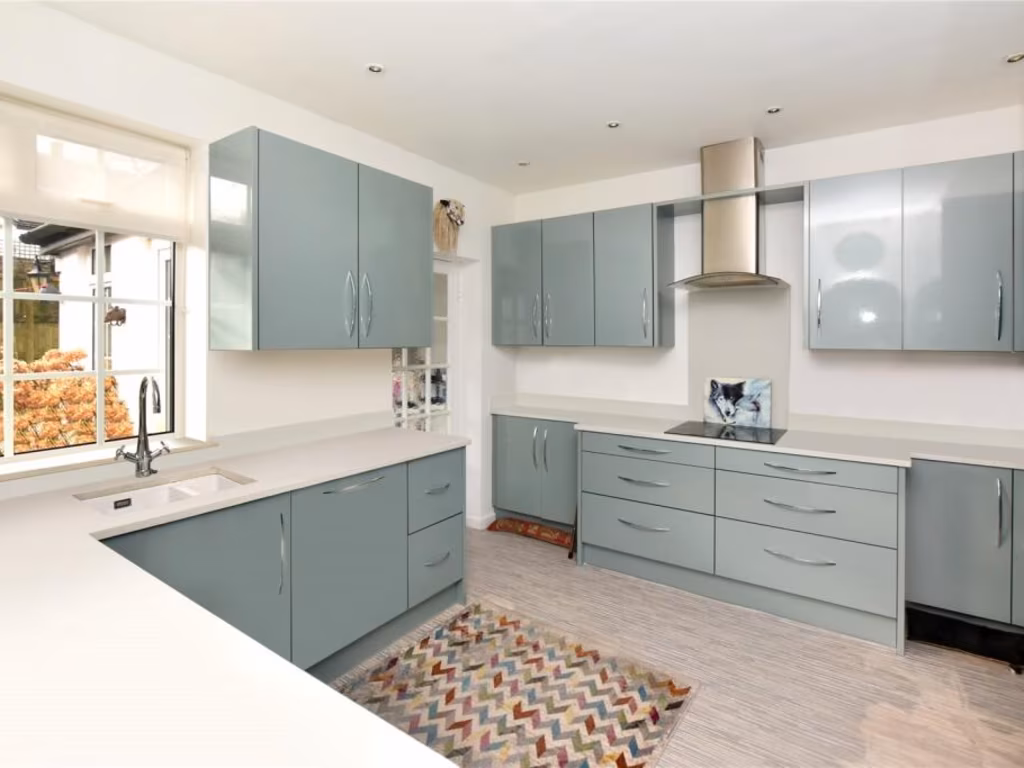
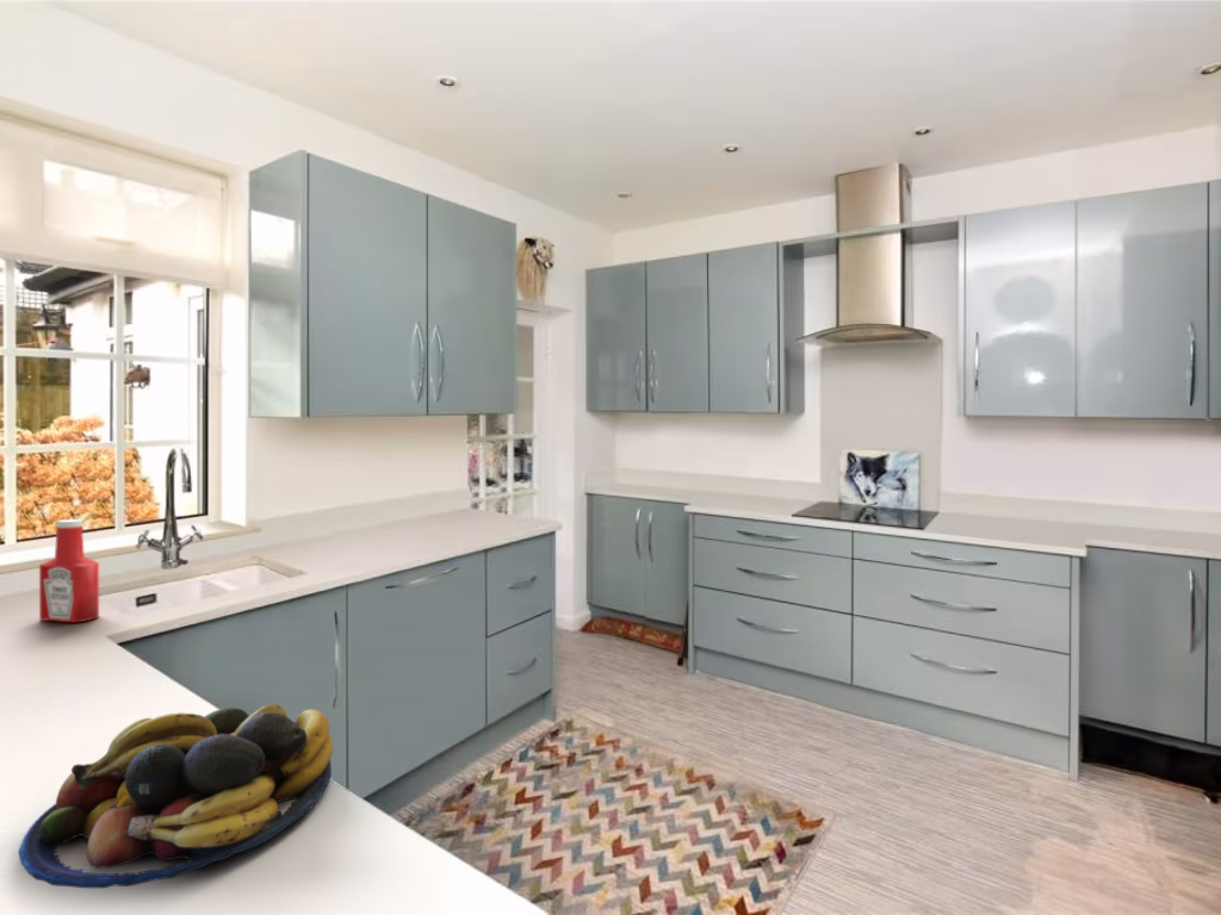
+ soap bottle [38,518,100,624]
+ fruit bowl [17,703,334,889]
